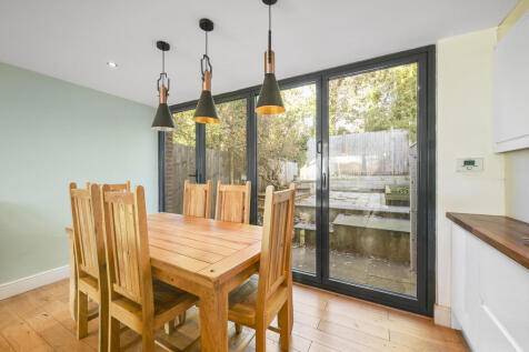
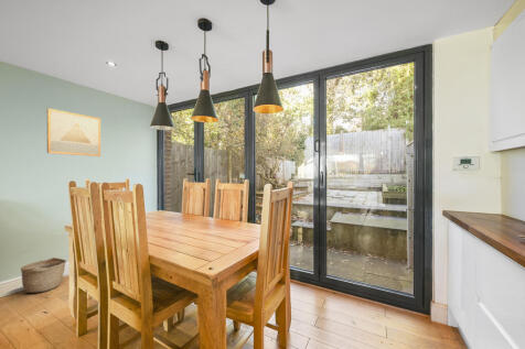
+ wall art [46,107,101,157]
+ basket [20,257,67,294]
